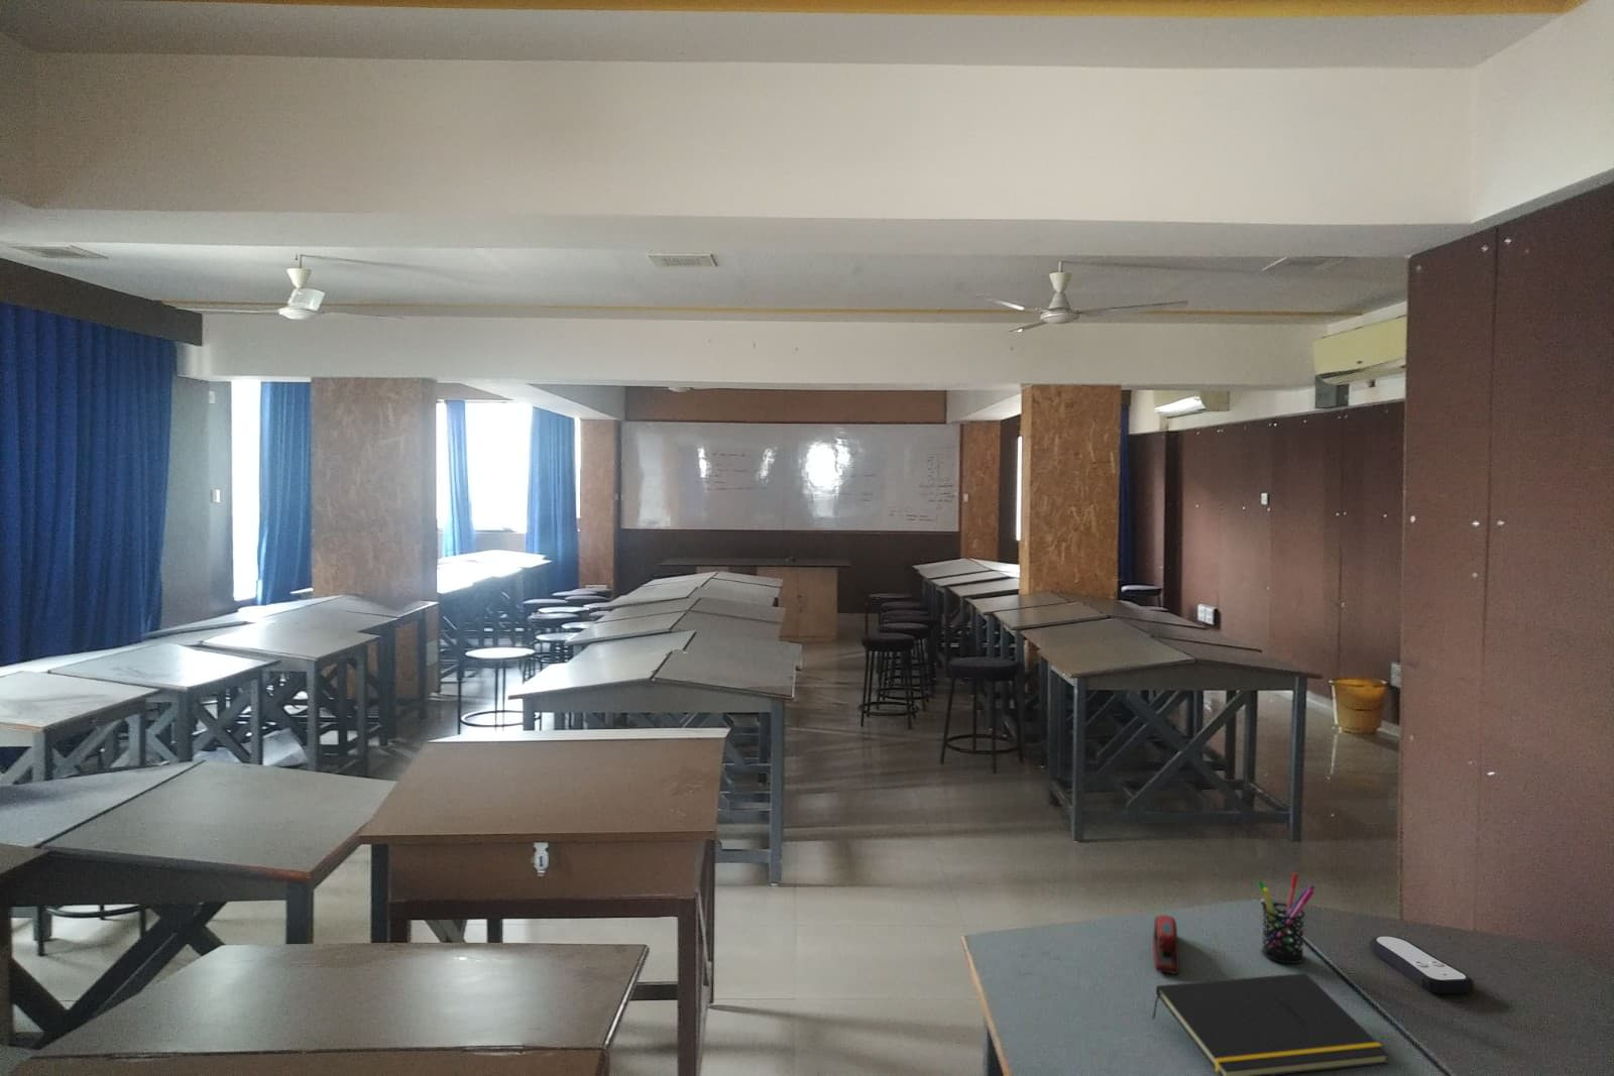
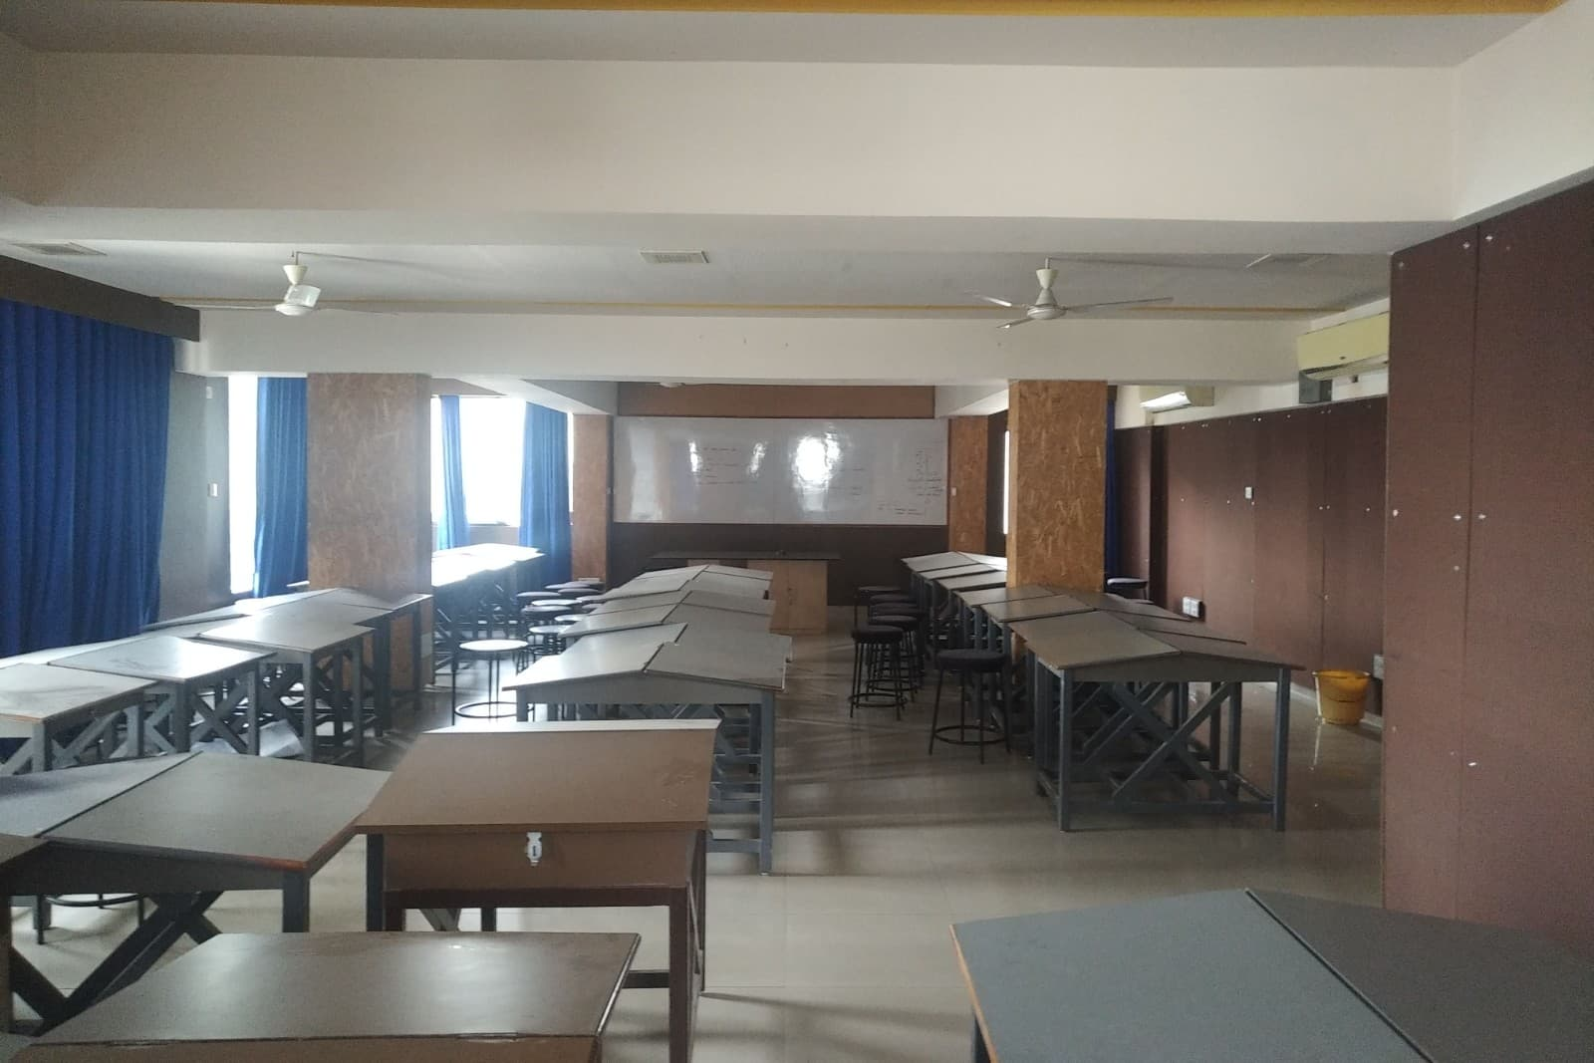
- stapler [1152,914,1180,975]
- remote control [1368,934,1475,994]
- pen holder [1256,872,1316,964]
- notepad [1150,973,1391,1076]
